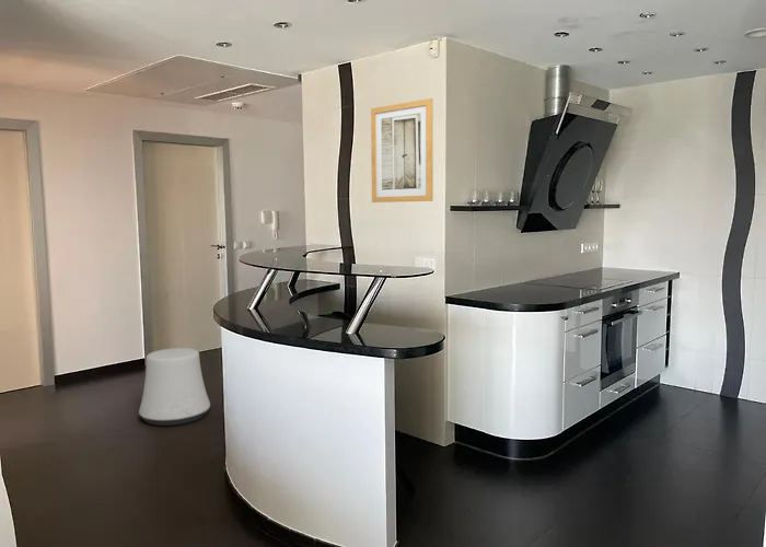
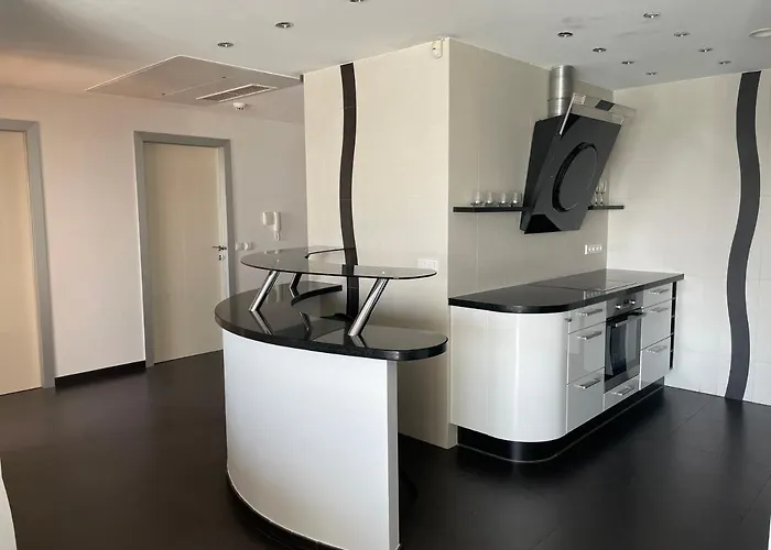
- wall art [370,97,434,203]
- stool [138,347,211,427]
